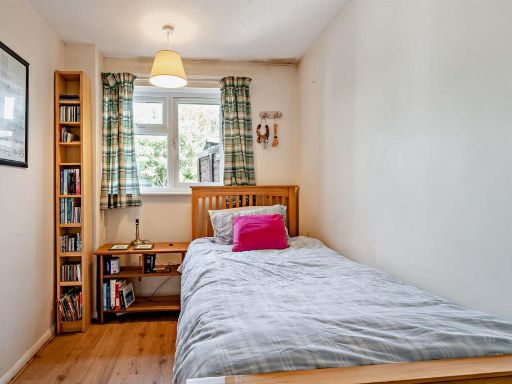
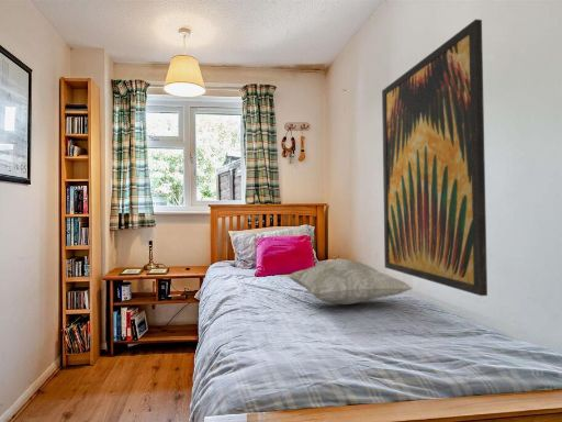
+ decorative pillow [288,257,414,306]
+ wall art [381,18,488,297]
